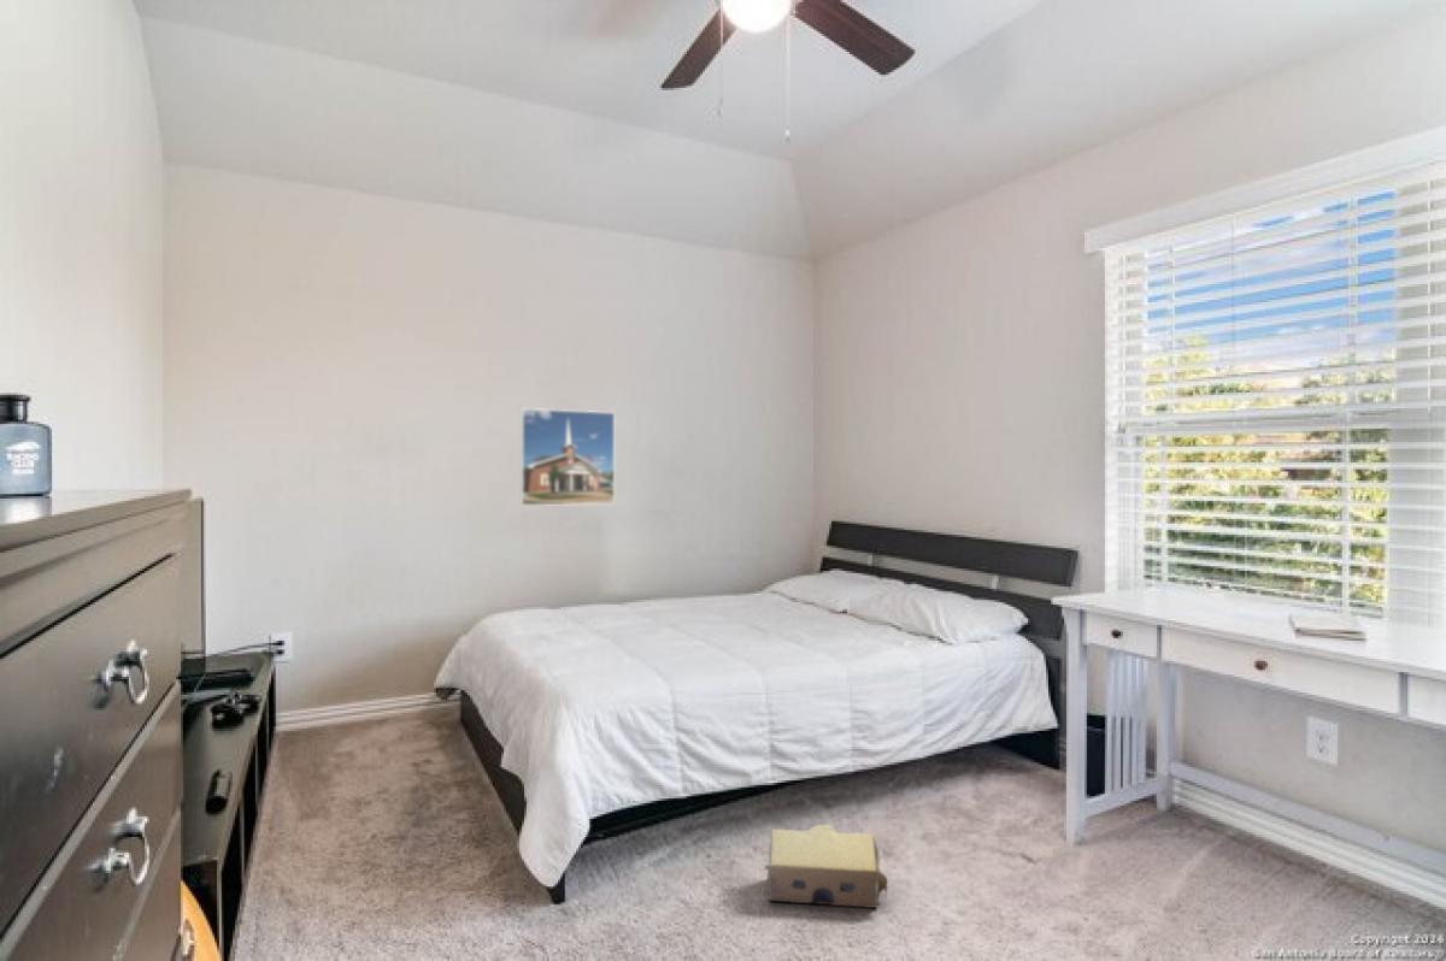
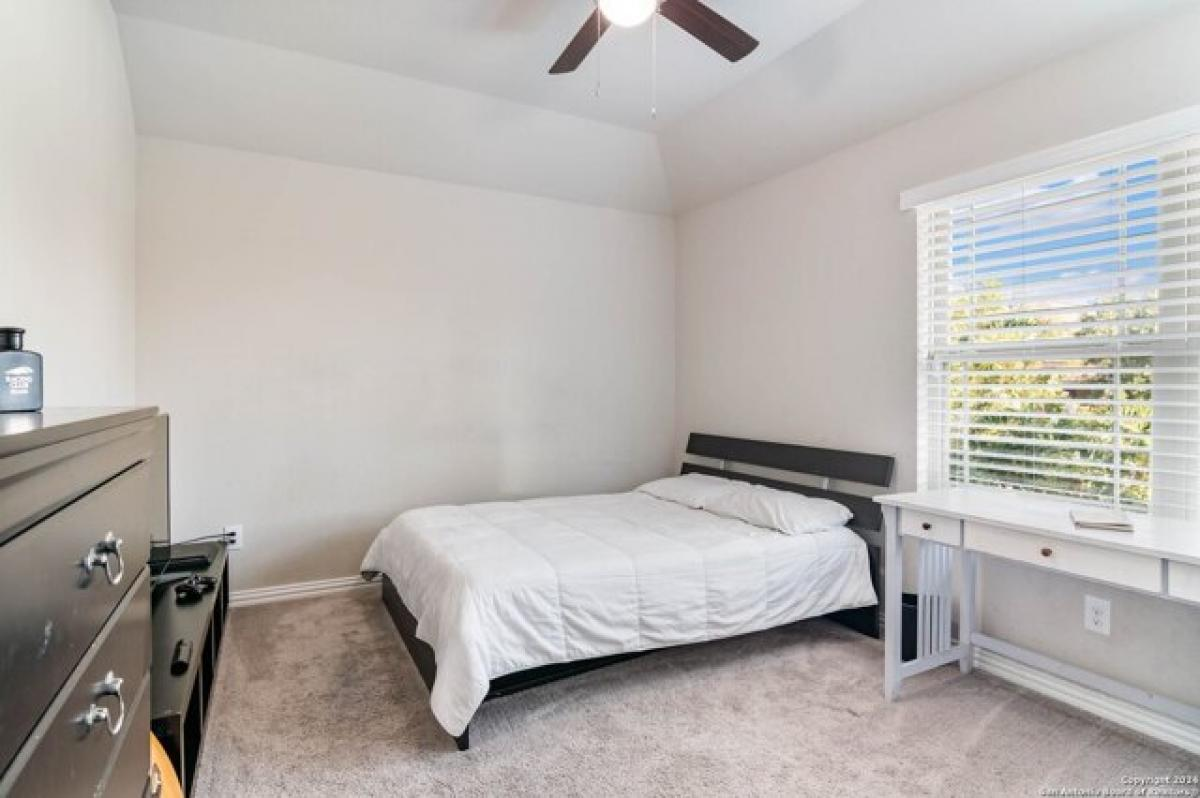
- cardboard box [764,824,889,909]
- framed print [519,407,616,507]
